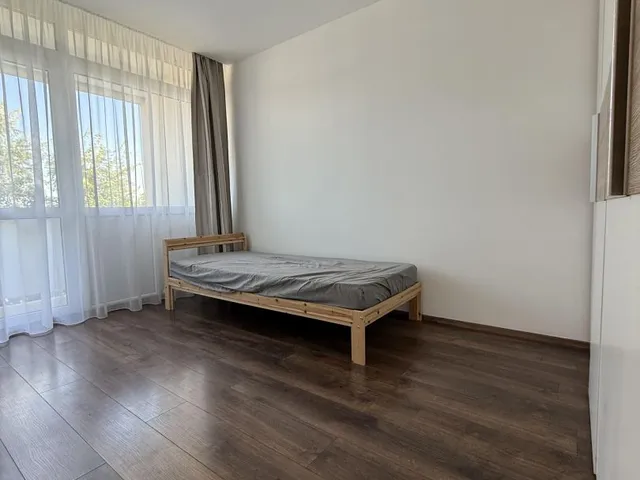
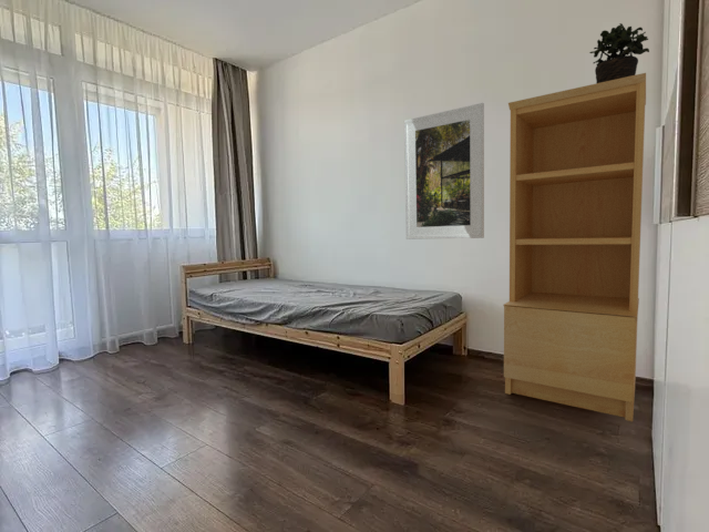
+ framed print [403,102,485,241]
+ potted plant [588,22,650,83]
+ bookcase [503,72,647,422]
